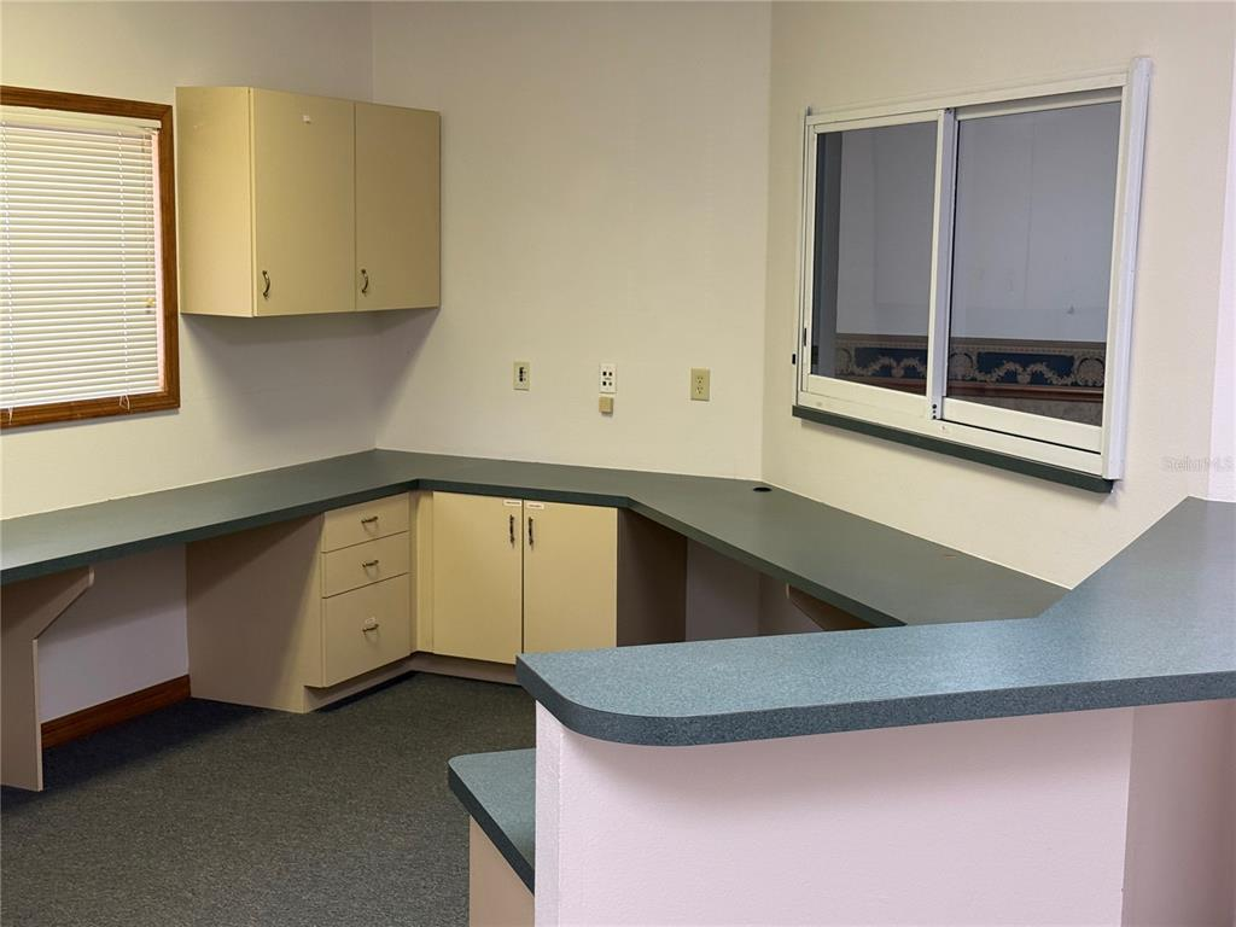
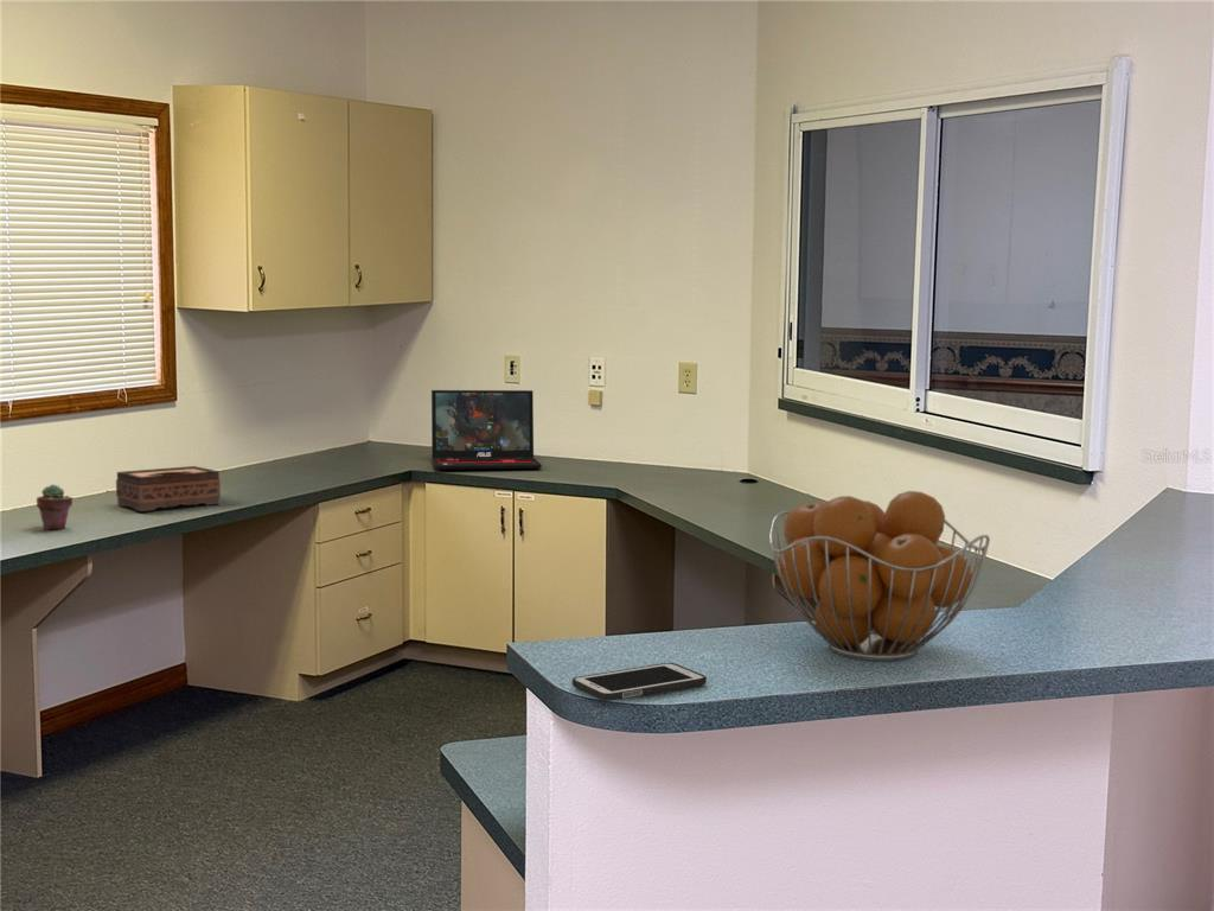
+ cell phone [571,662,708,702]
+ potted succulent [36,484,74,530]
+ tissue box [115,465,222,512]
+ fruit basket [768,490,991,662]
+ laptop [430,389,543,471]
